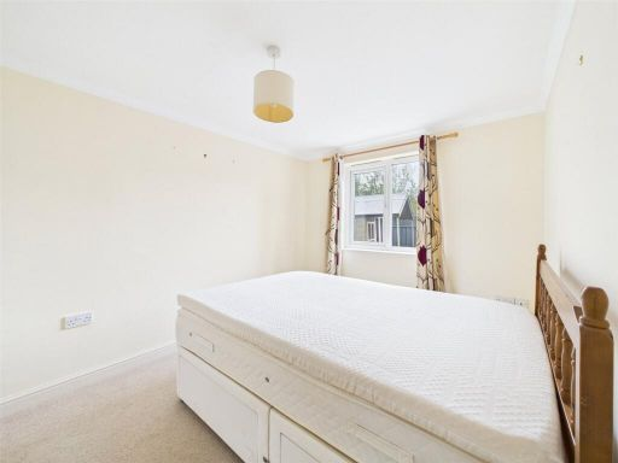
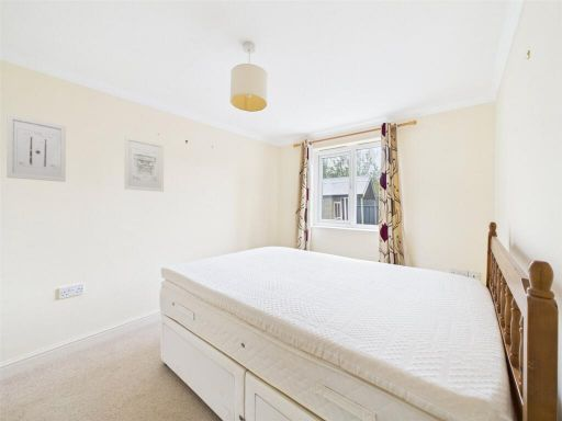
+ wall art [5,113,67,183]
+ wall art [124,135,165,193]
